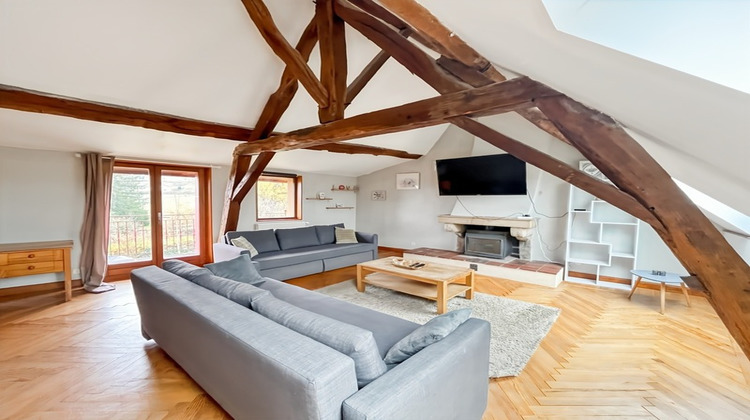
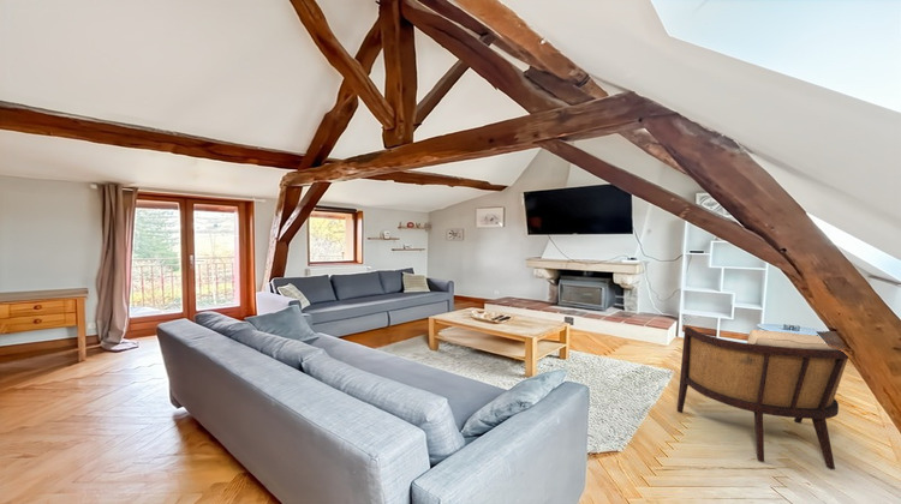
+ armchair [676,325,849,470]
